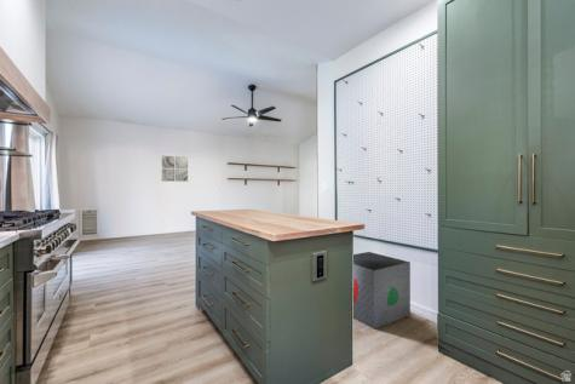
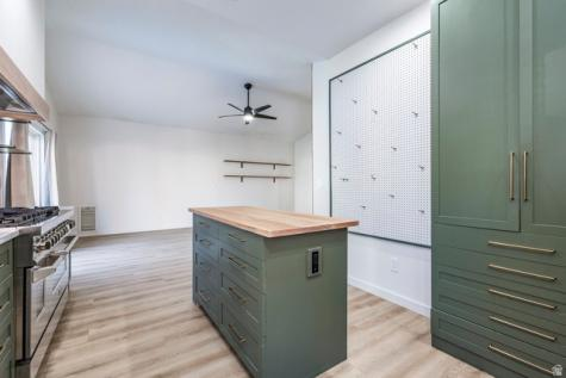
- wall art [160,155,189,183]
- storage bin [352,251,412,329]
